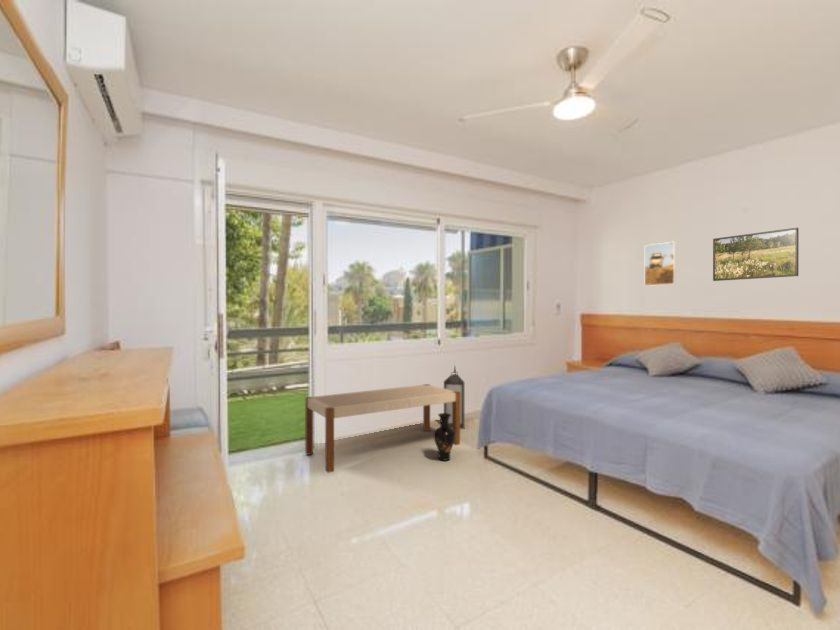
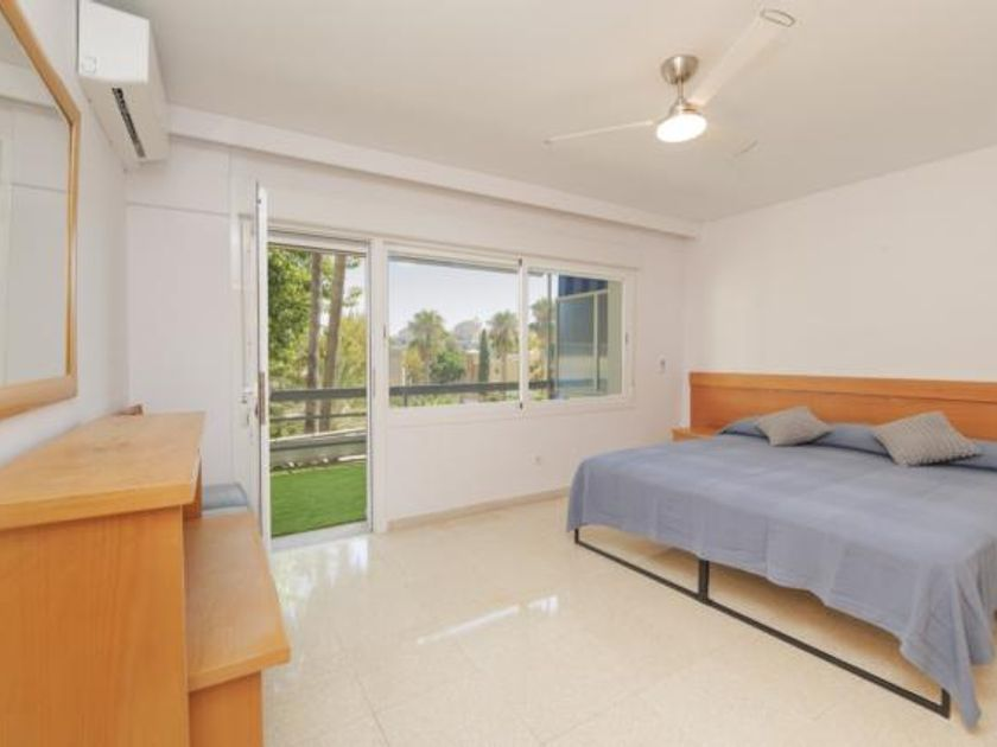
- lantern [443,365,466,430]
- vase [432,412,456,462]
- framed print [644,240,677,287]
- bench [304,383,461,474]
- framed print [712,227,800,282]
